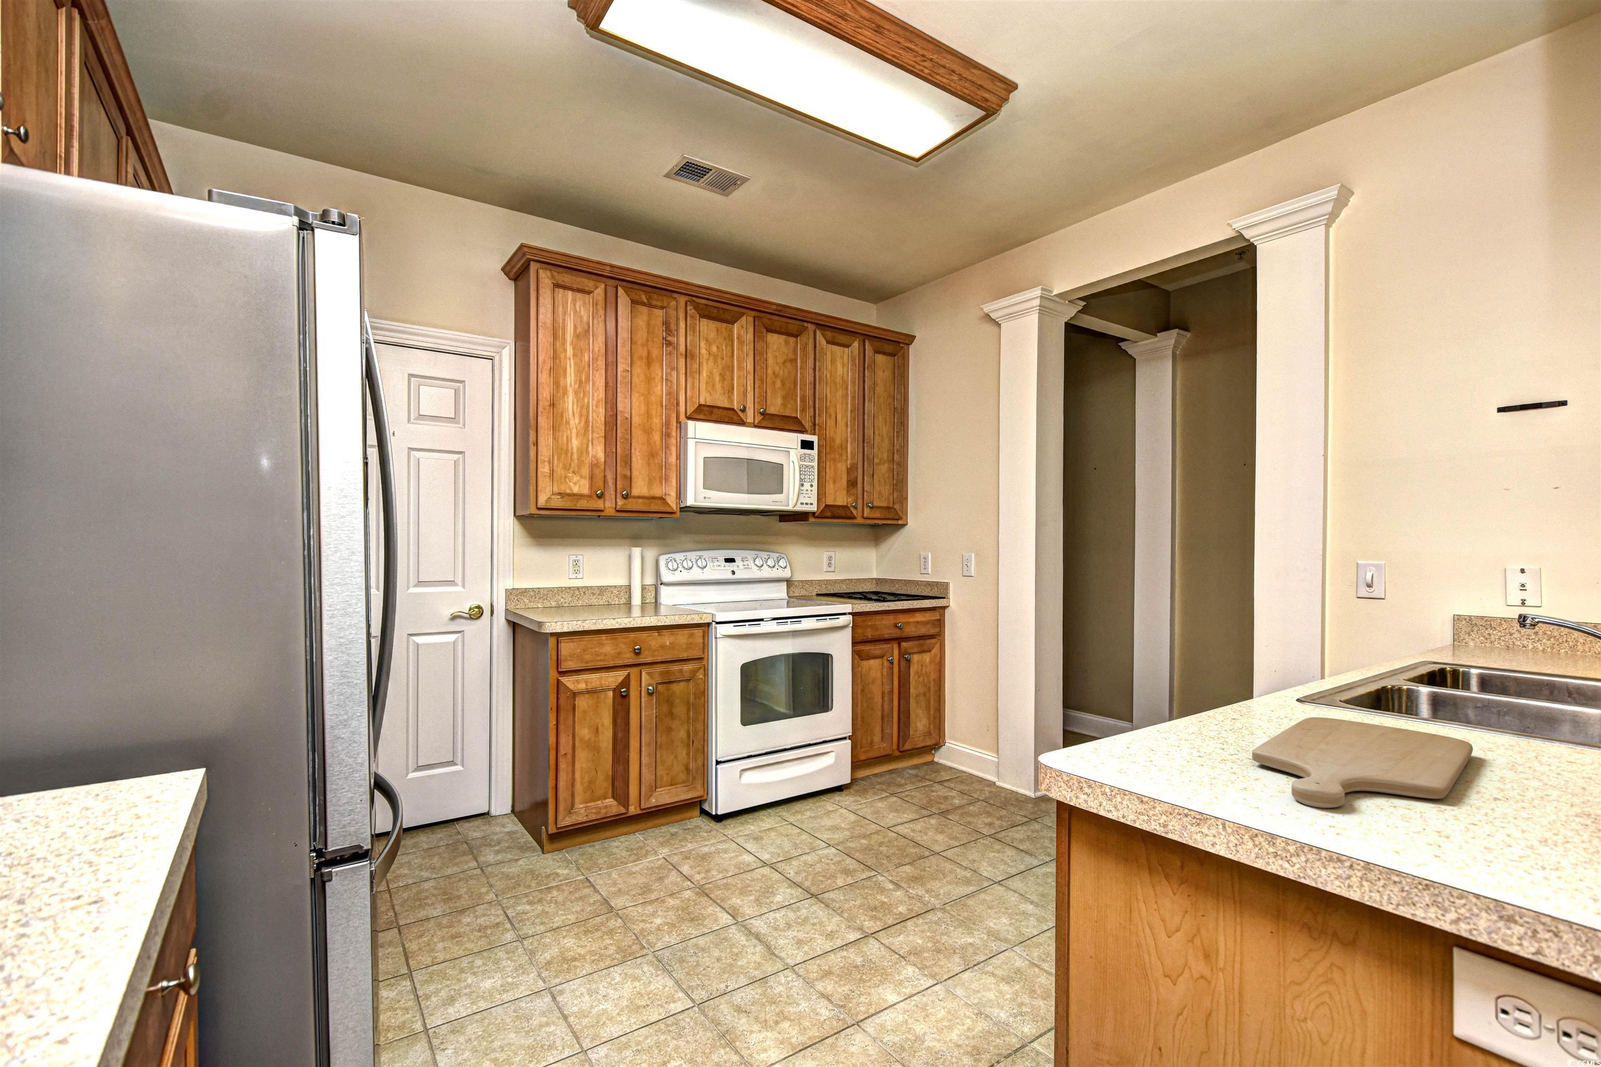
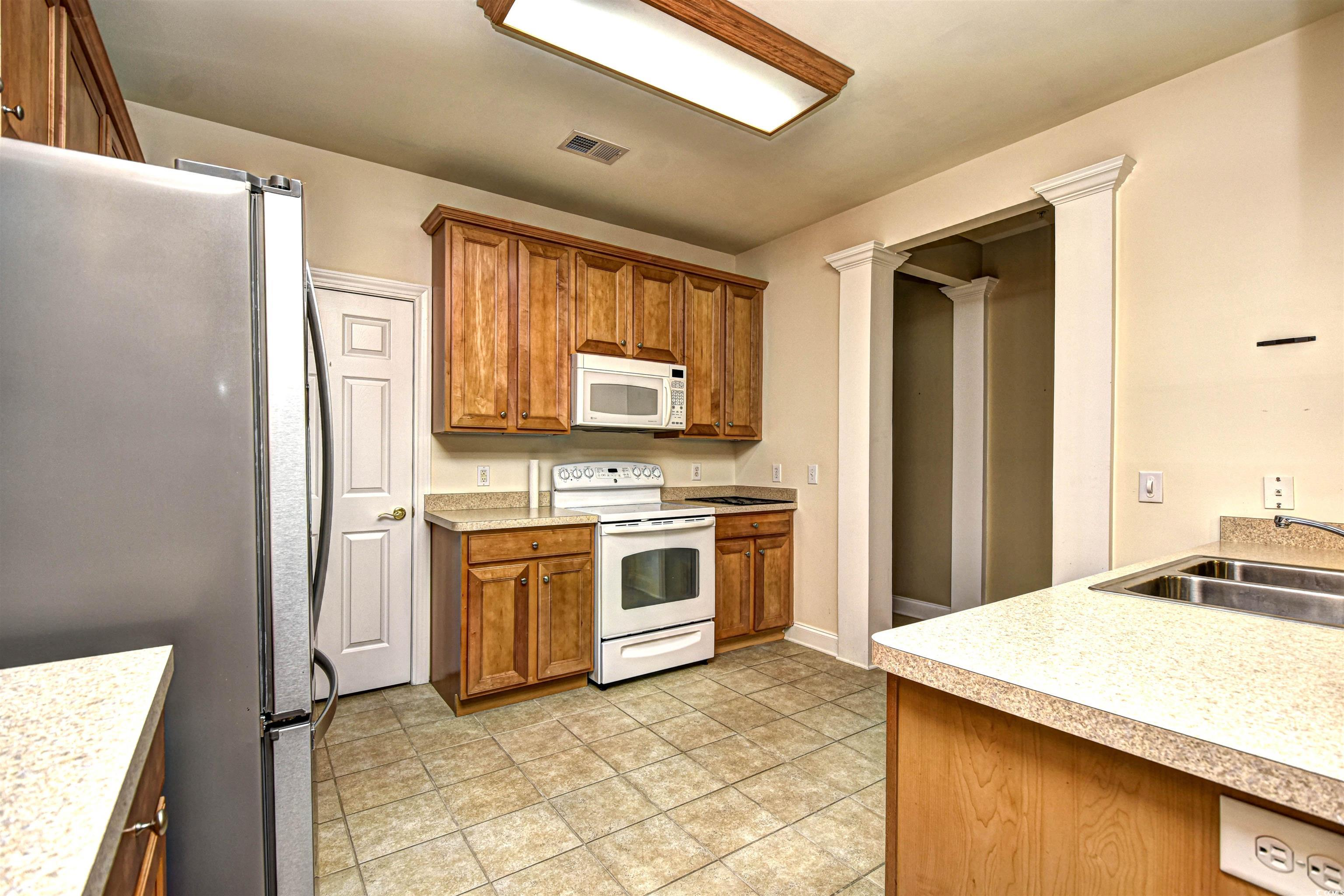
- chopping board [1251,717,1474,809]
